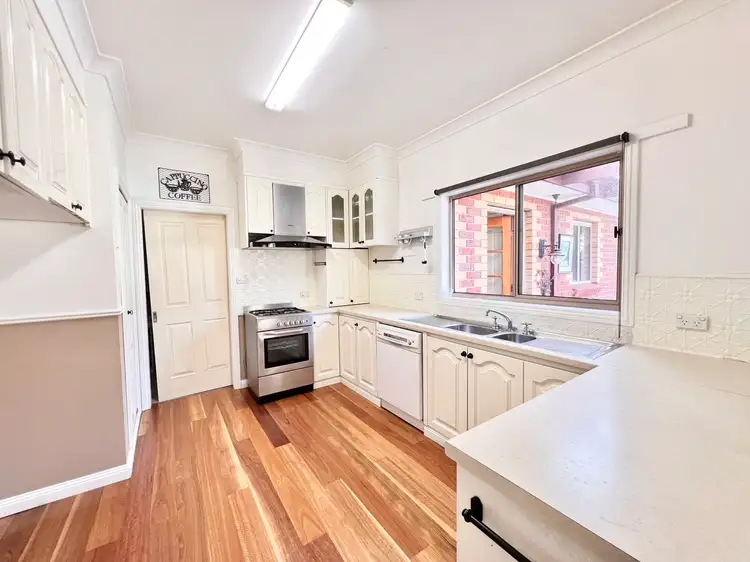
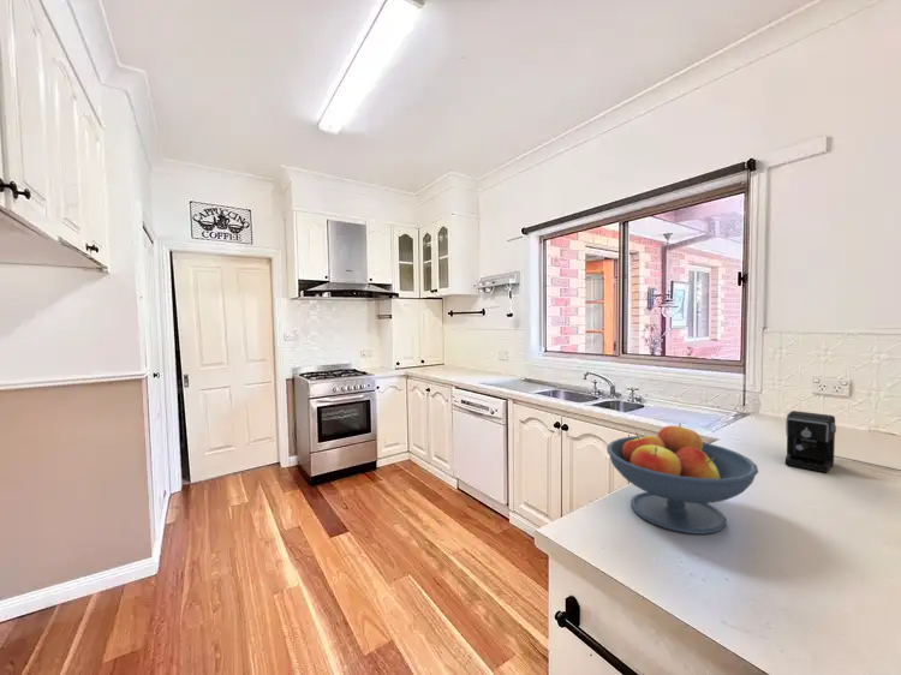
+ coffee maker [784,410,901,474]
+ fruit bowl [605,422,759,536]
